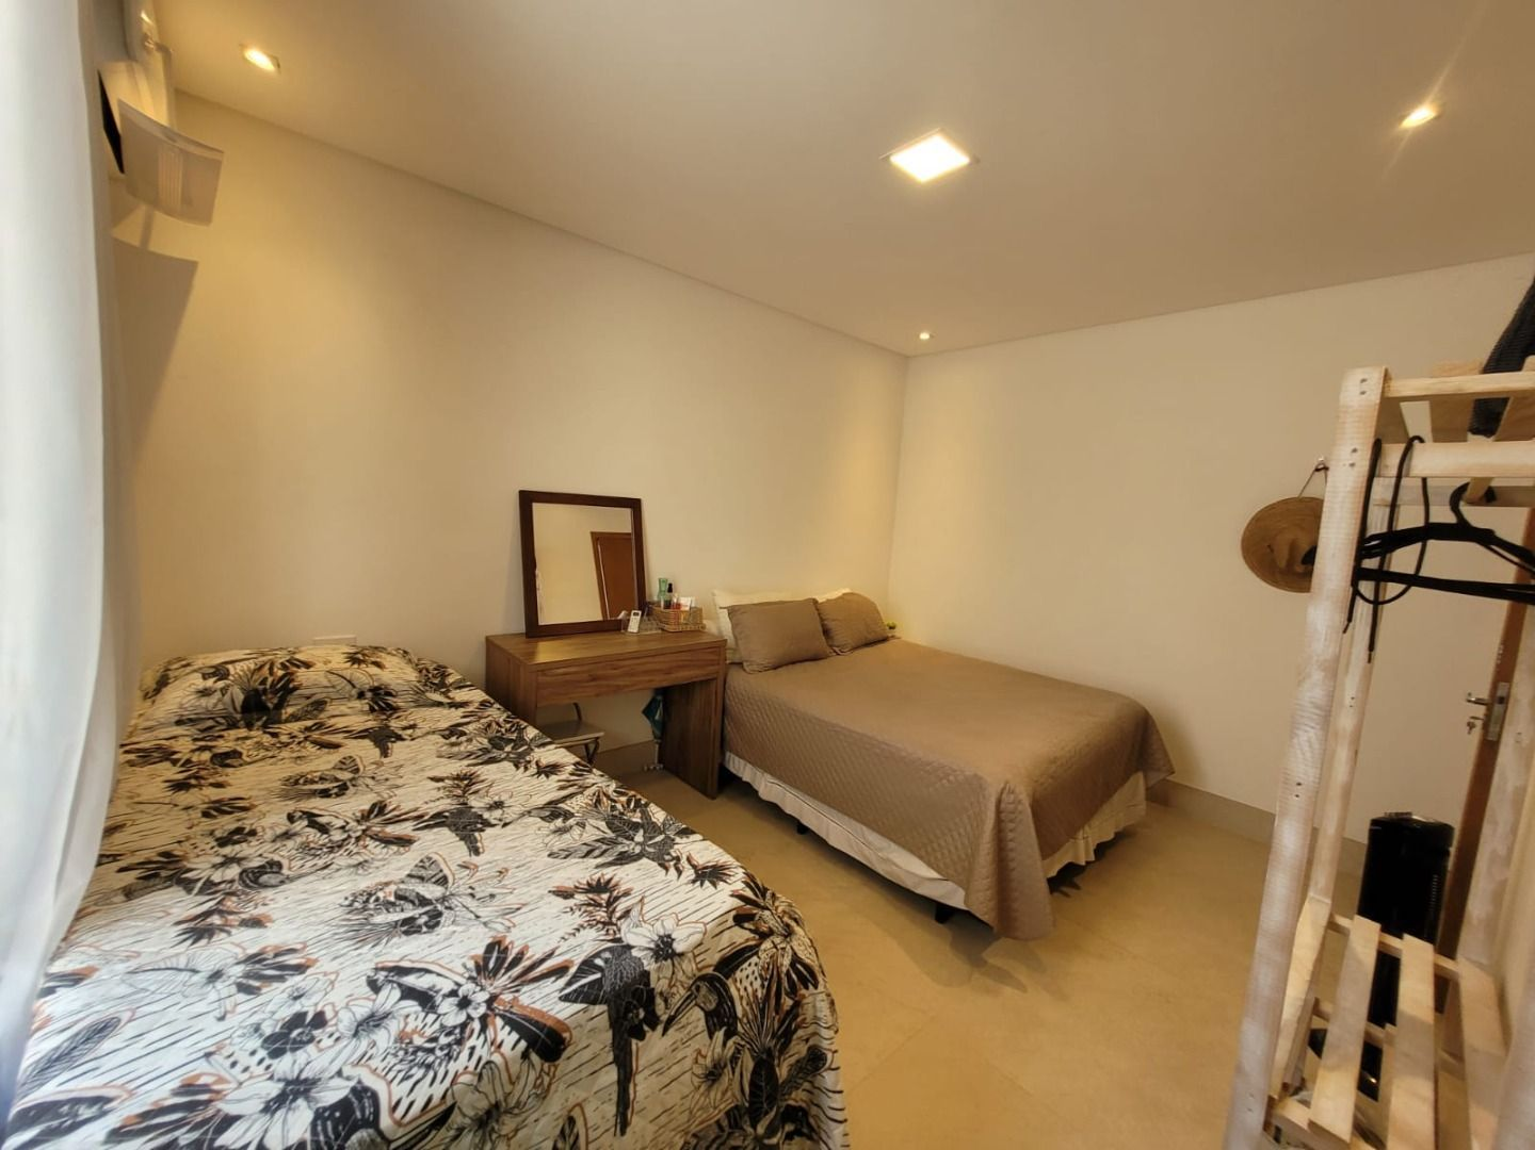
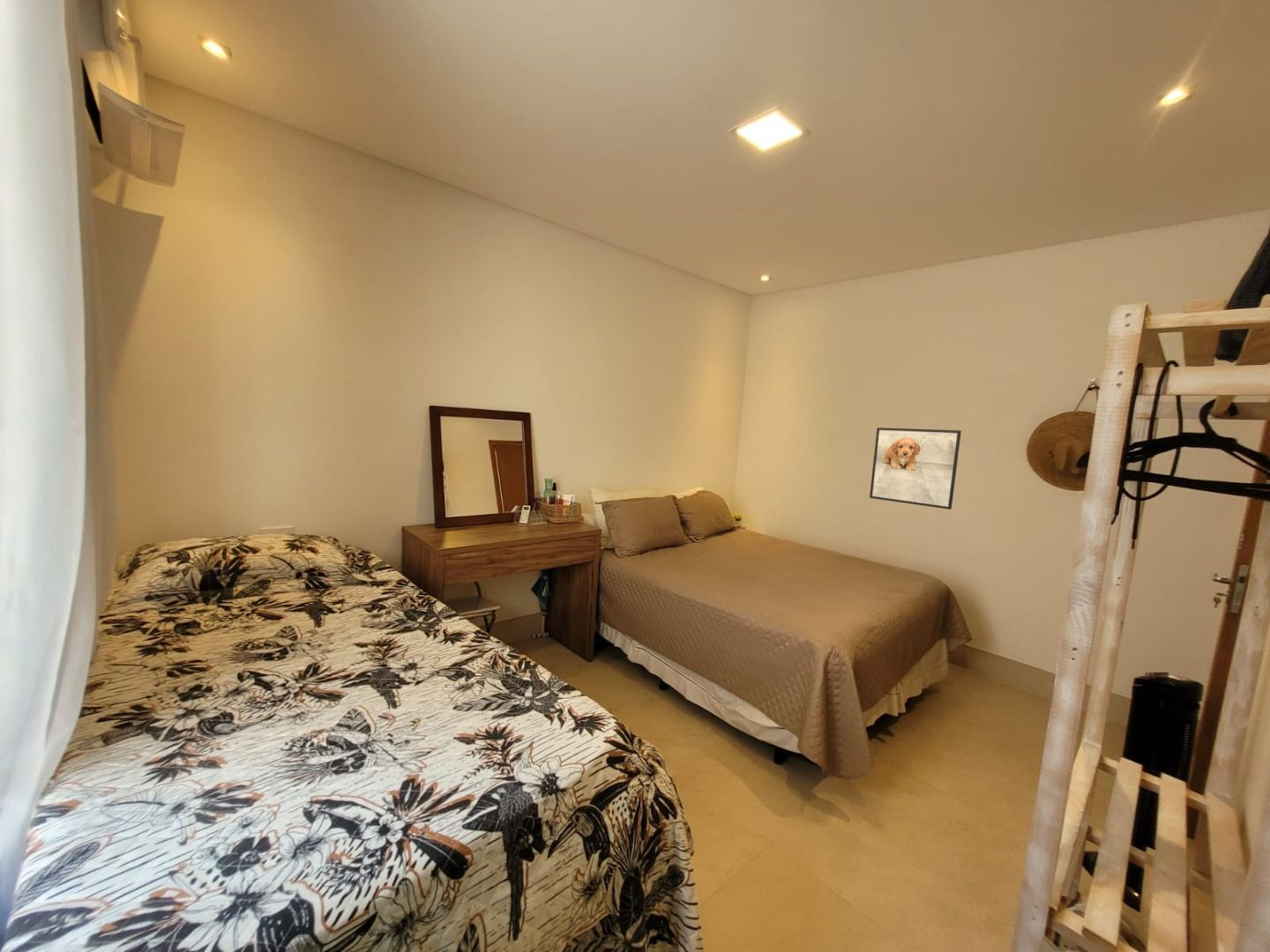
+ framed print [869,427,962,510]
